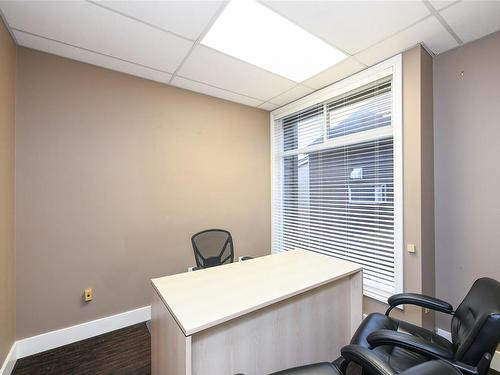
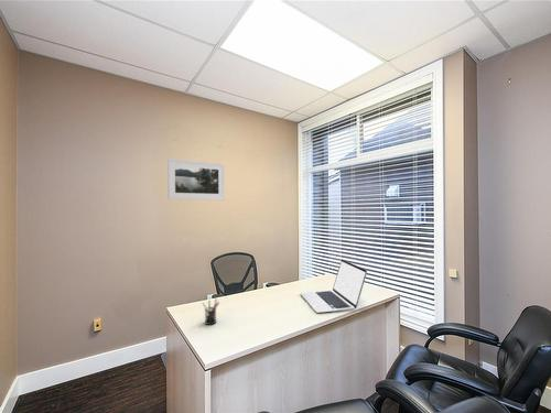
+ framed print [166,157,226,202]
+ laptop [300,259,368,314]
+ pen holder [201,297,220,326]
